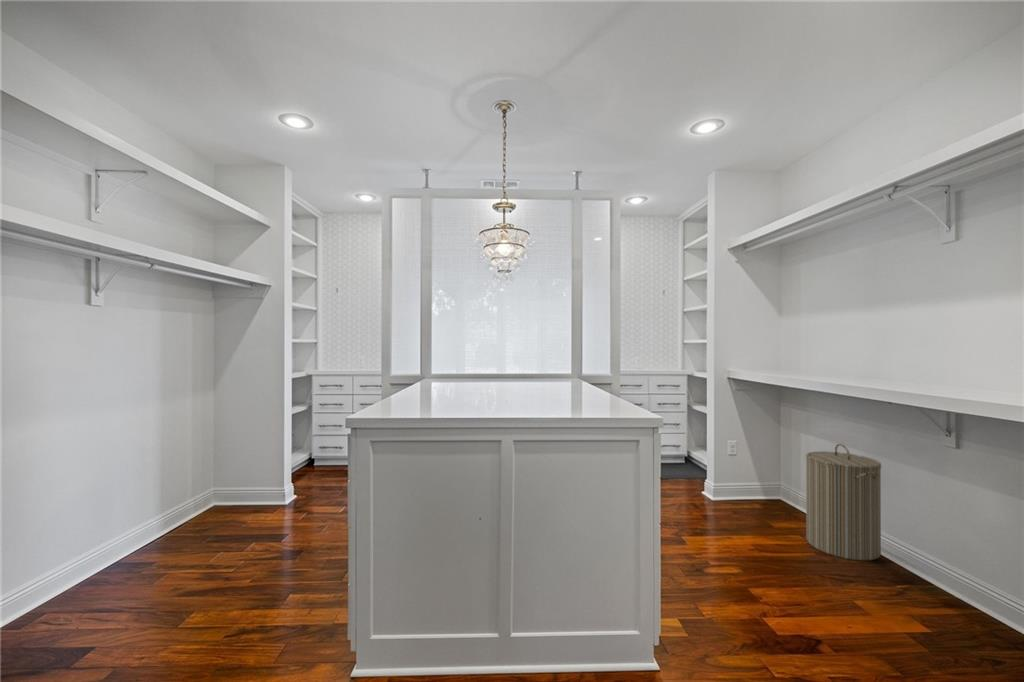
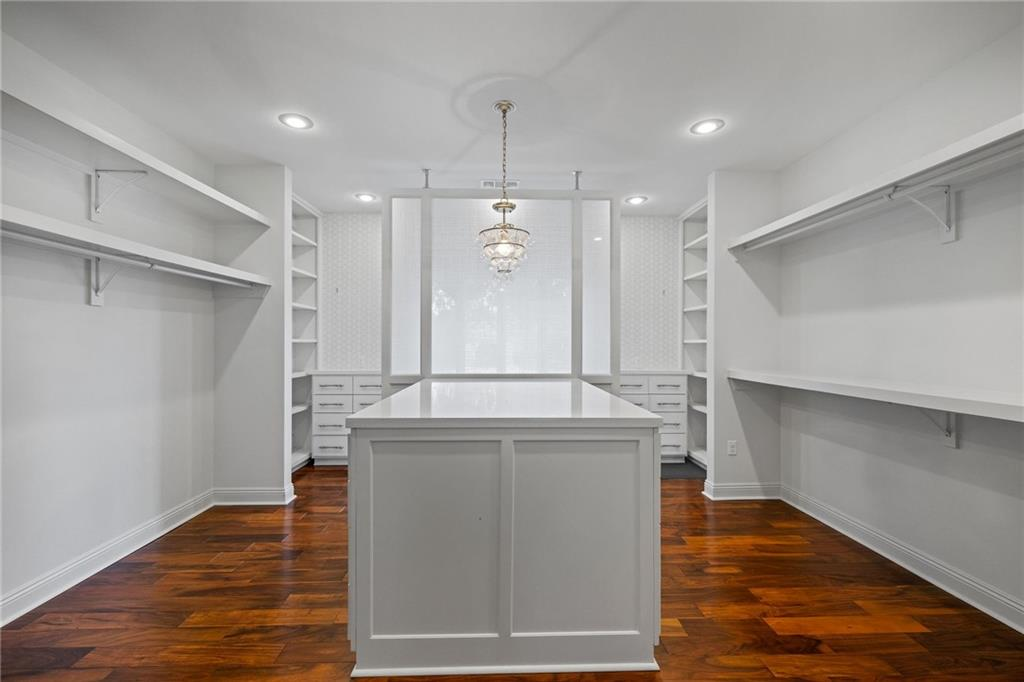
- laundry hamper [805,443,882,562]
